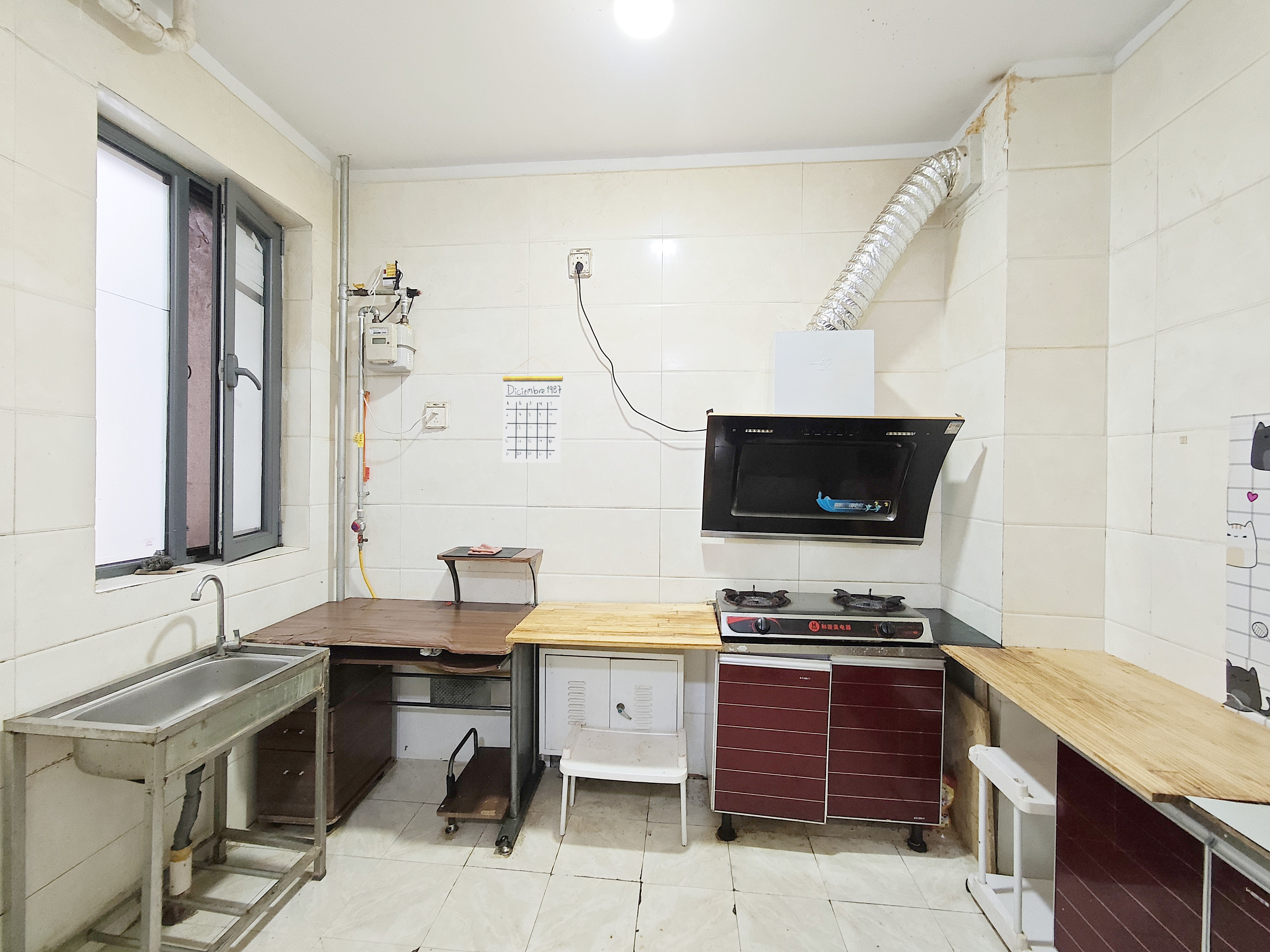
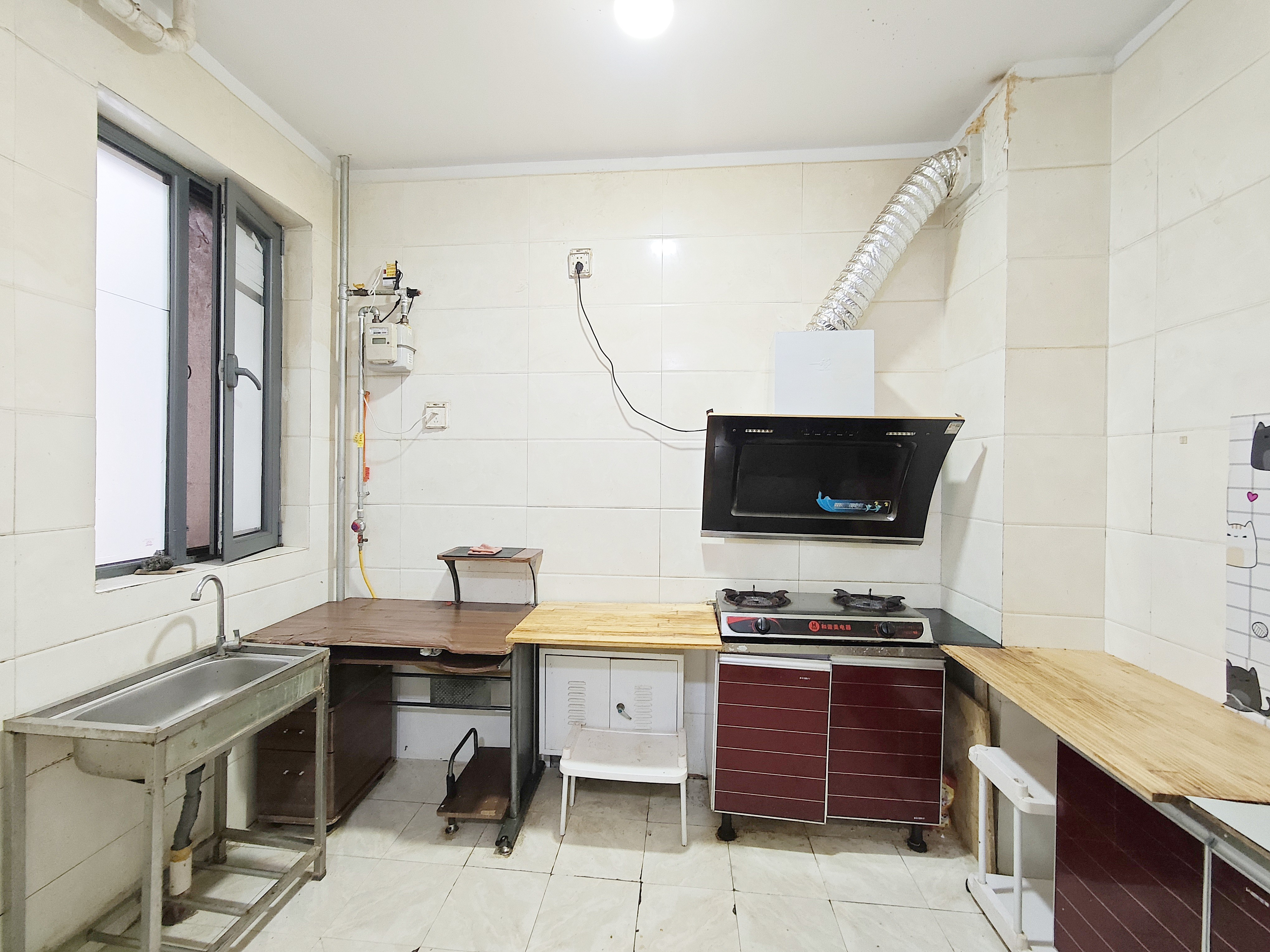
- calendar [502,356,563,463]
